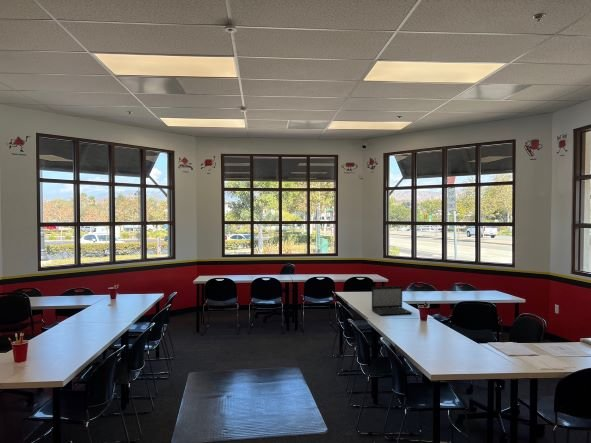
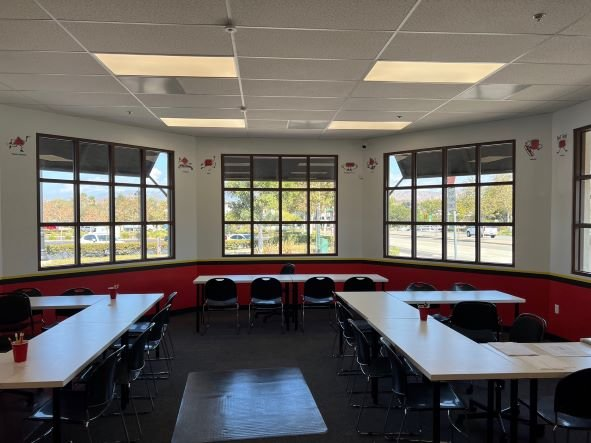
- laptop [371,285,413,316]
